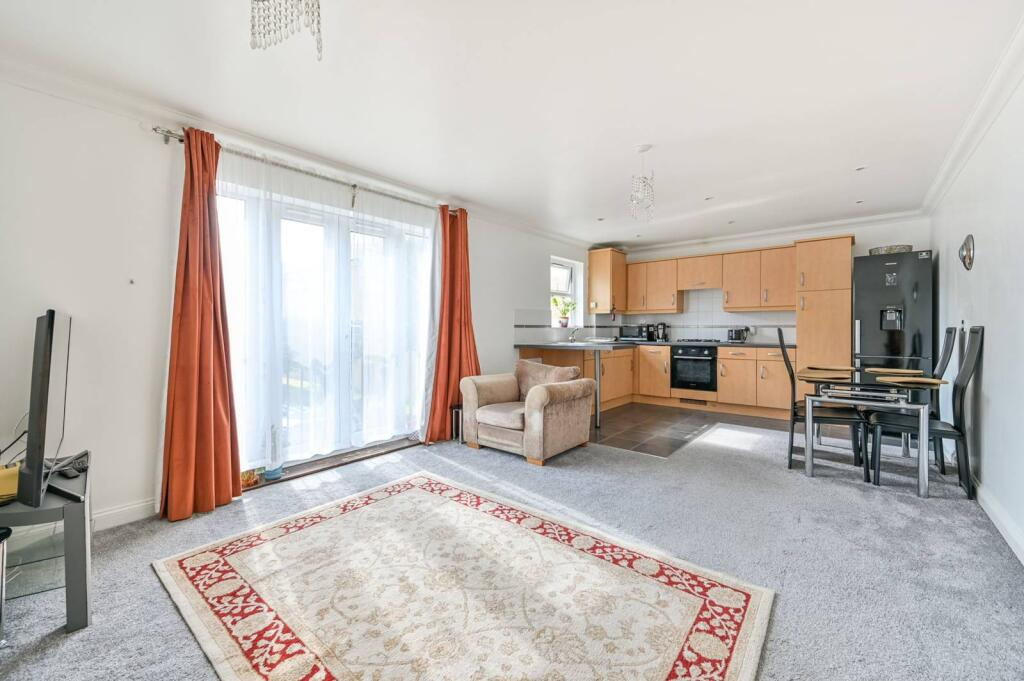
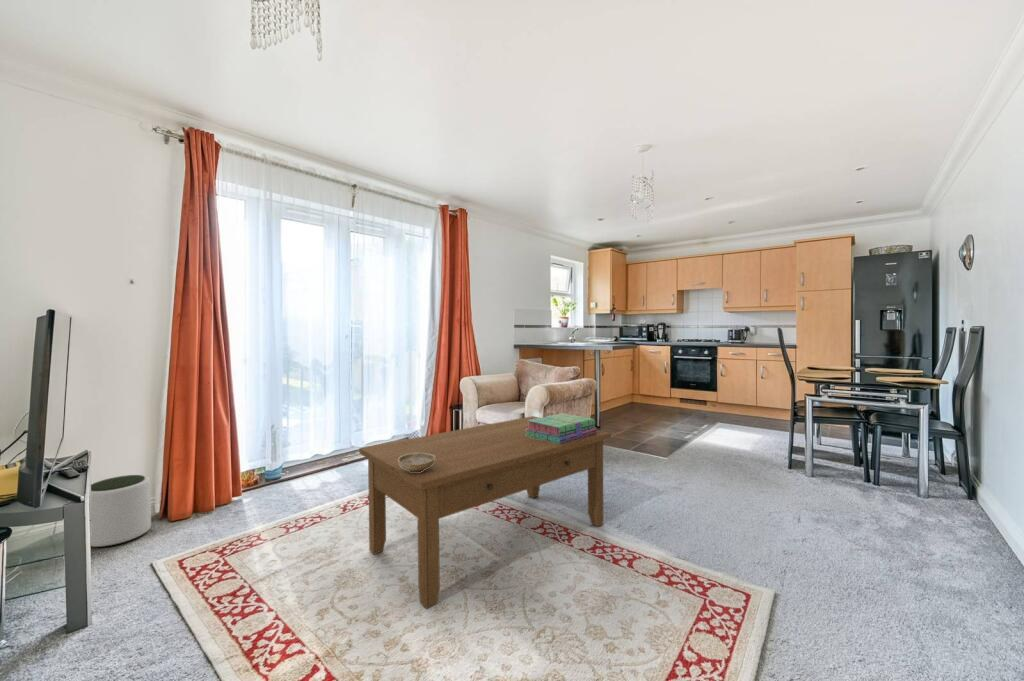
+ plant pot [90,474,152,548]
+ ceramic bowl [398,453,435,472]
+ stack of books [525,412,598,444]
+ coffee table [358,415,612,610]
